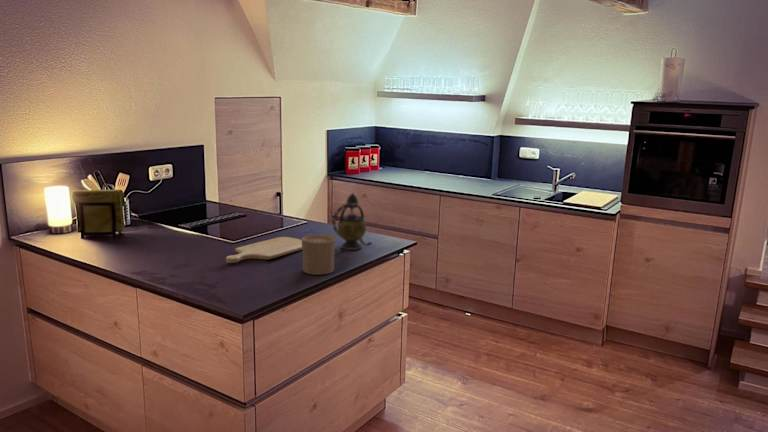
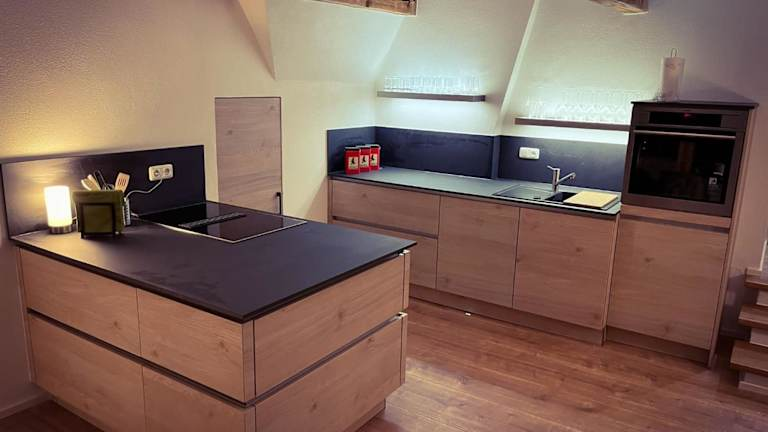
- chopping board [225,236,302,264]
- cup [300,234,337,276]
- teapot [331,192,373,251]
